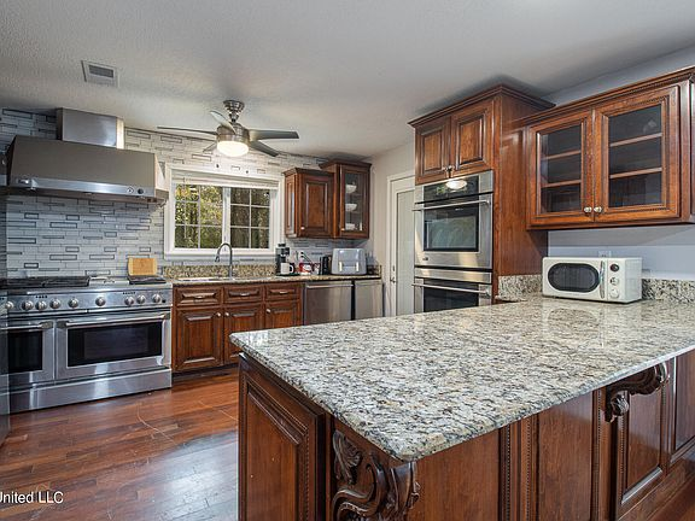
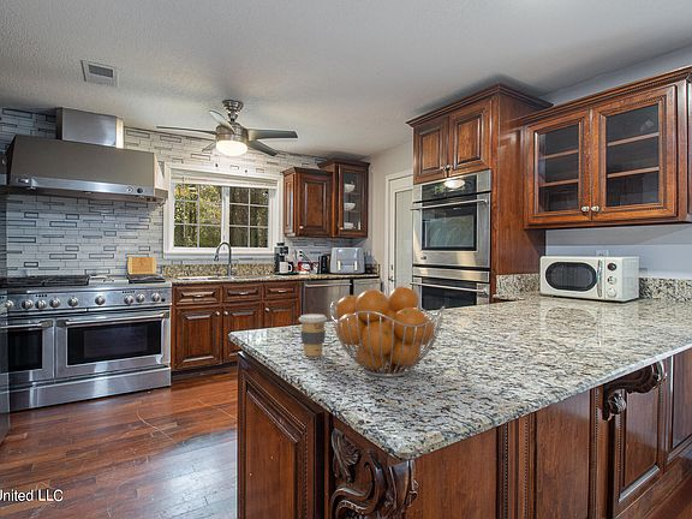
+ coffee cup [298,312,328,357]
+ fruit basket [329,285,446,378]
